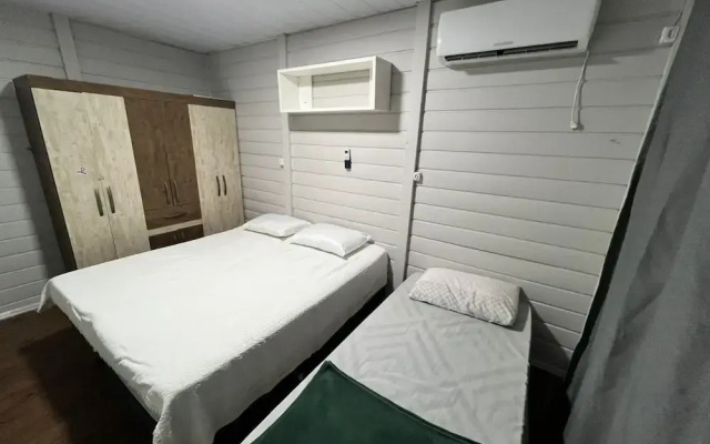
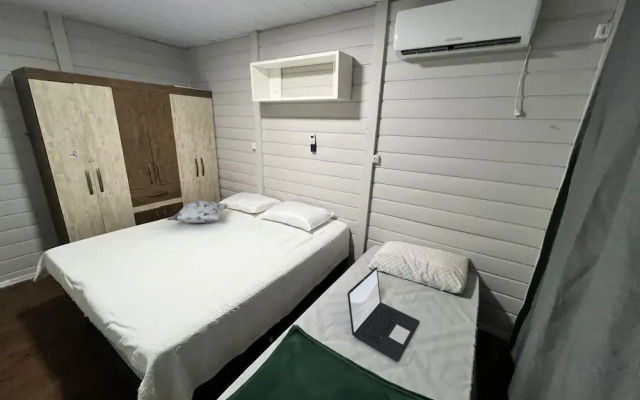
+ laptop [346,266,421,362]
+ decorative pillow [165,200,230,224]
